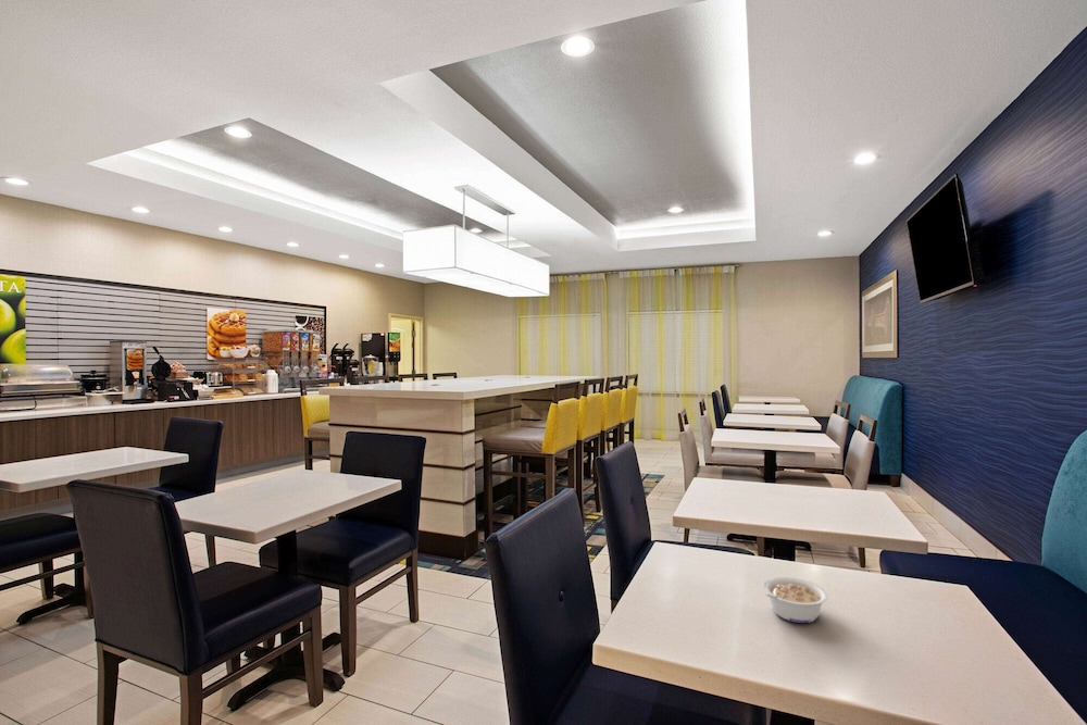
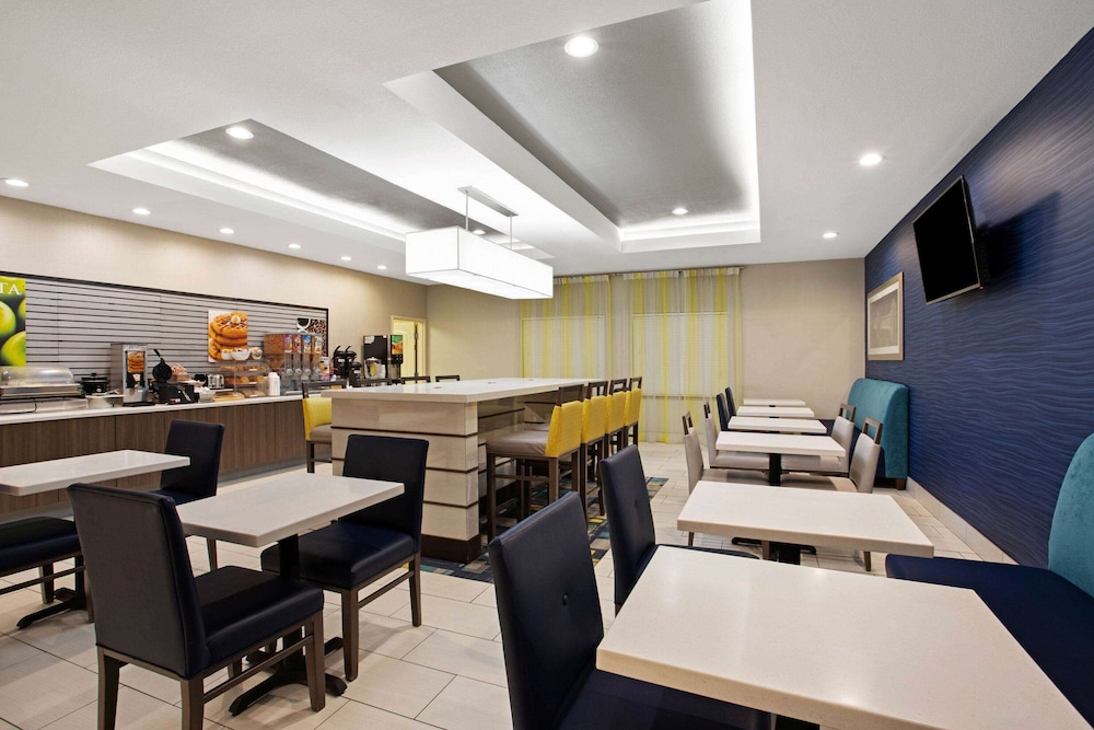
- legume [762,576,829,624]
